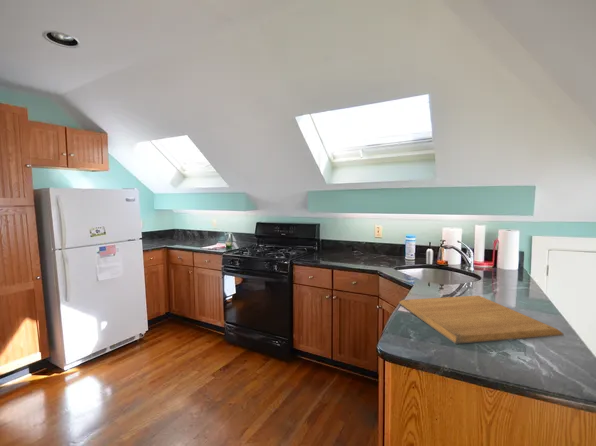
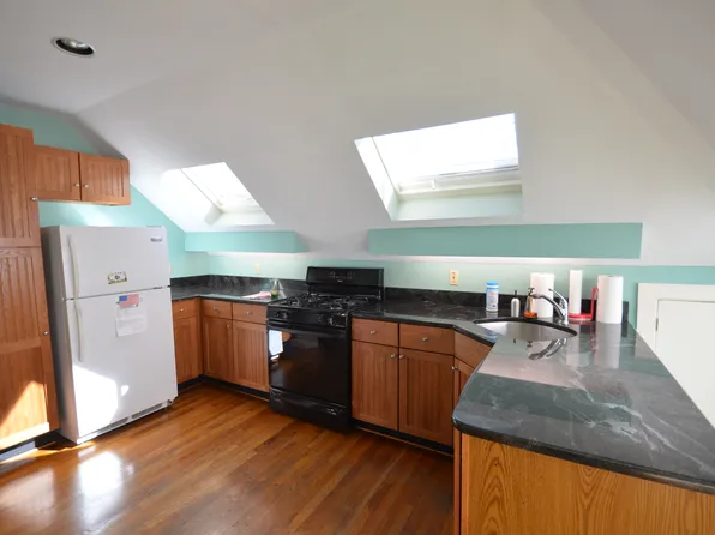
- chopping board [398,294,565,345]
